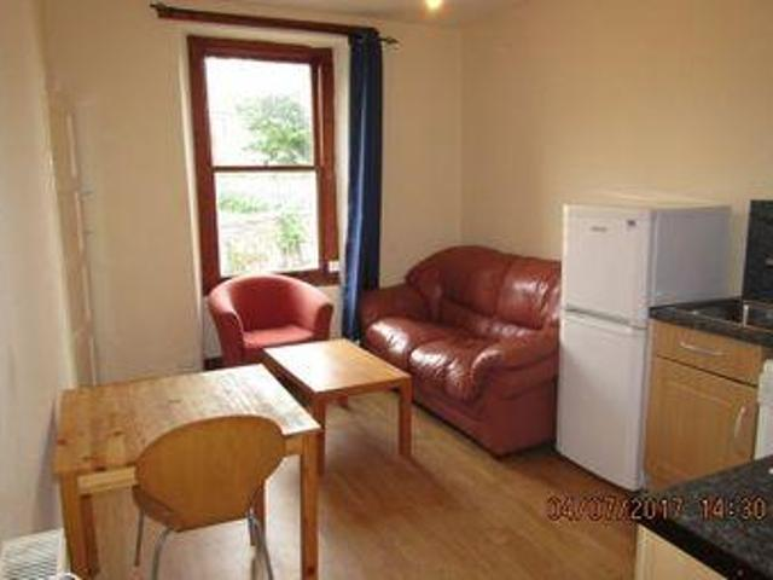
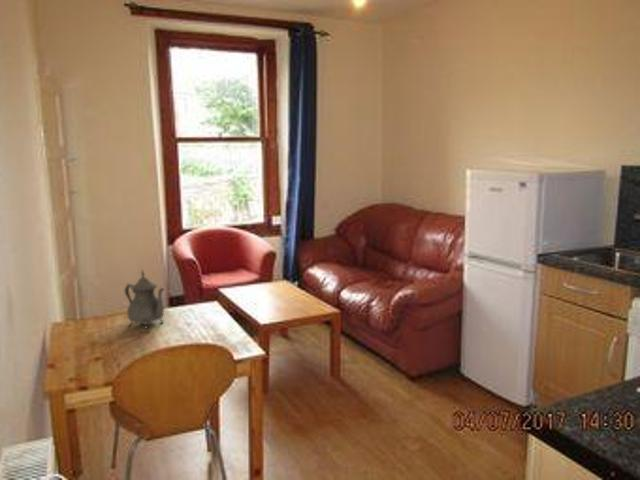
+ teapot [123,269,165,330]
